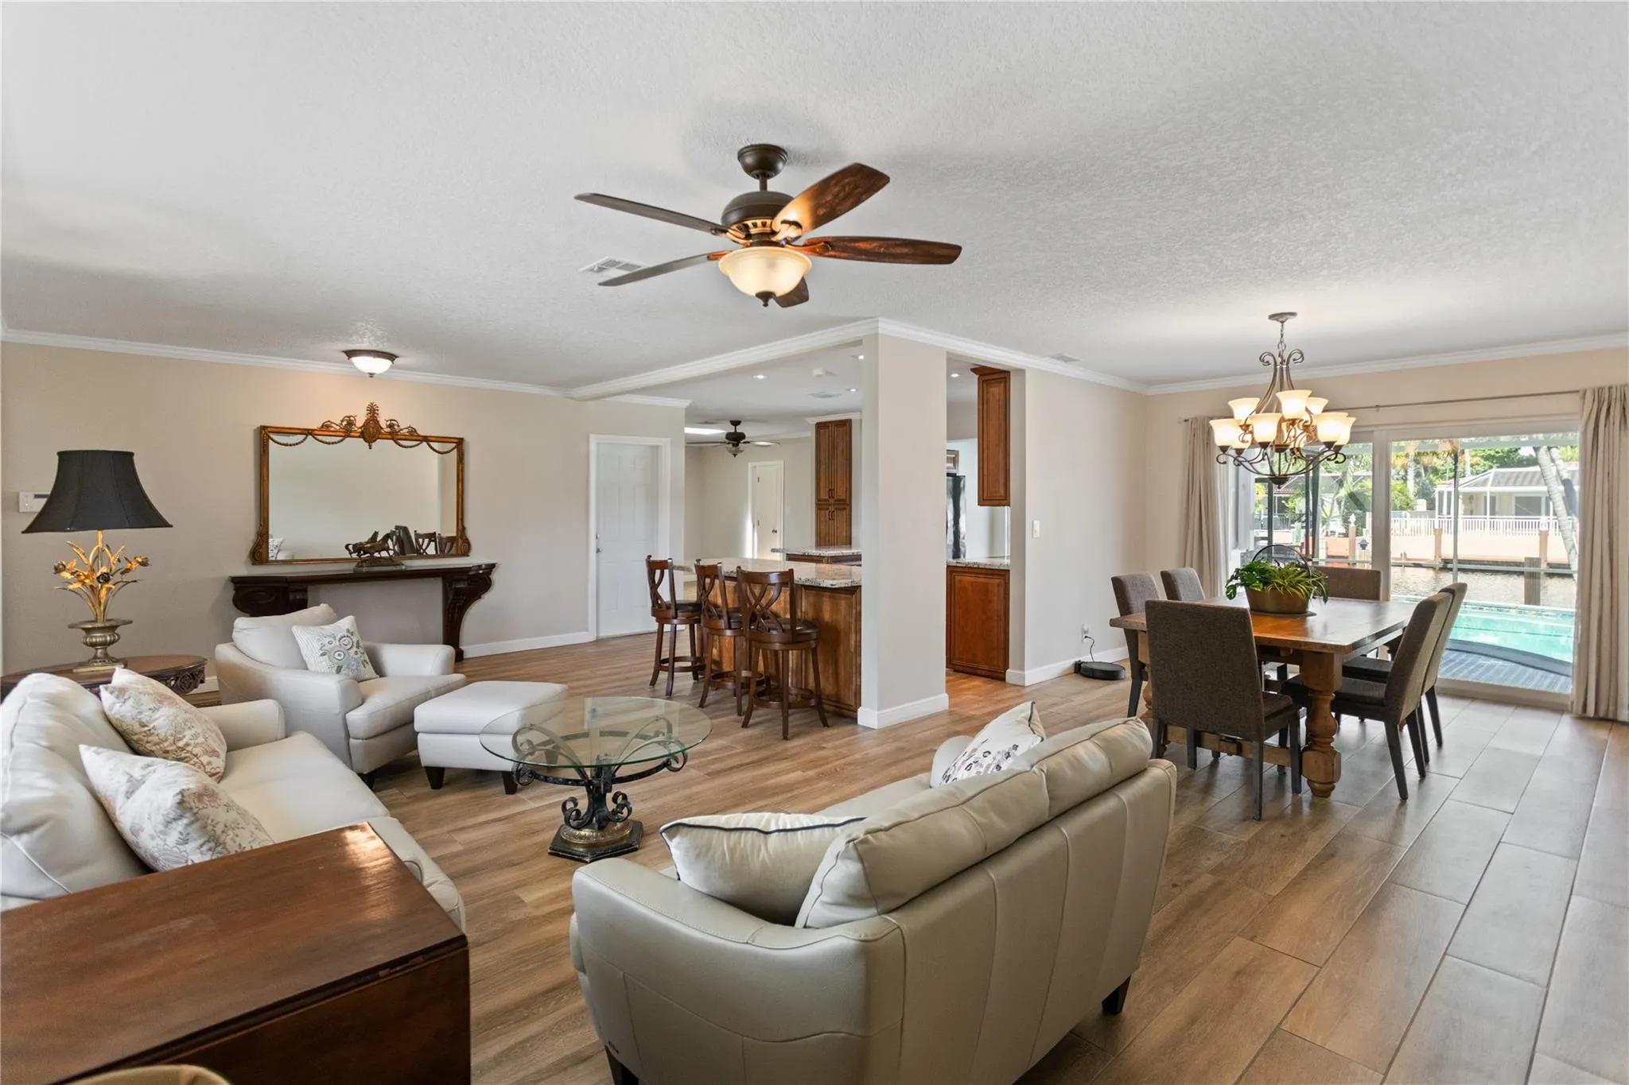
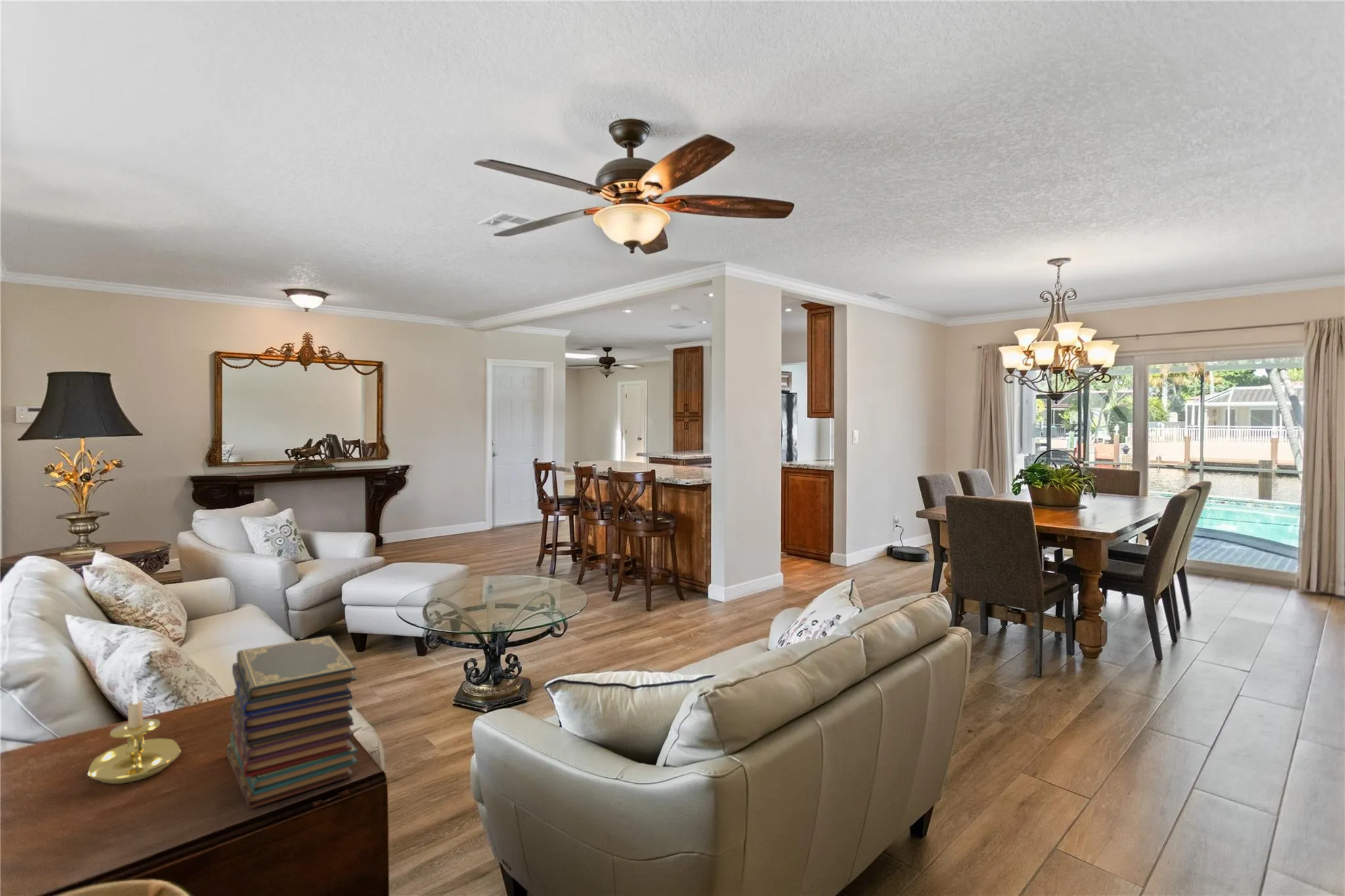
+ book stack [225,635,359,809]
+ candle holder [87,679,181,784]
